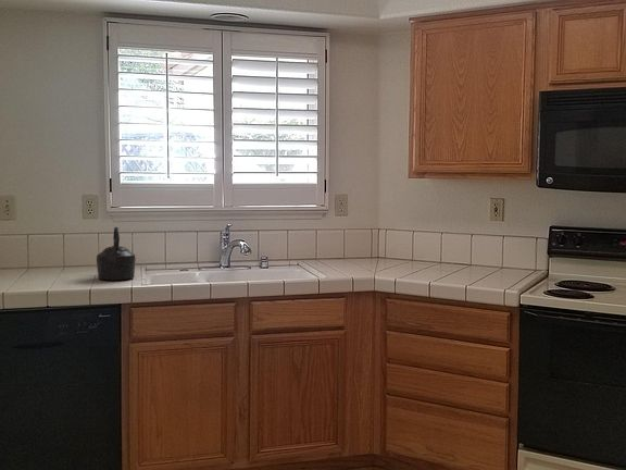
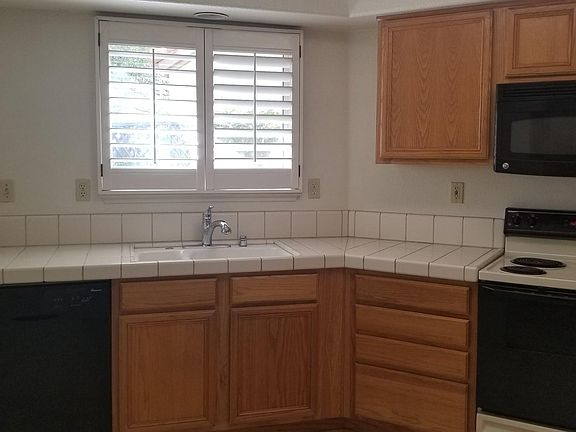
- kettle [96,226,137,281]
